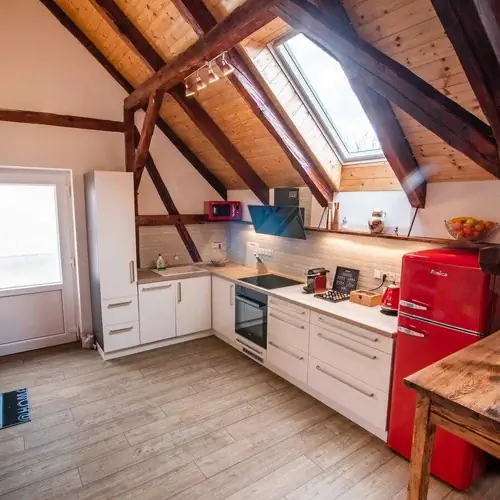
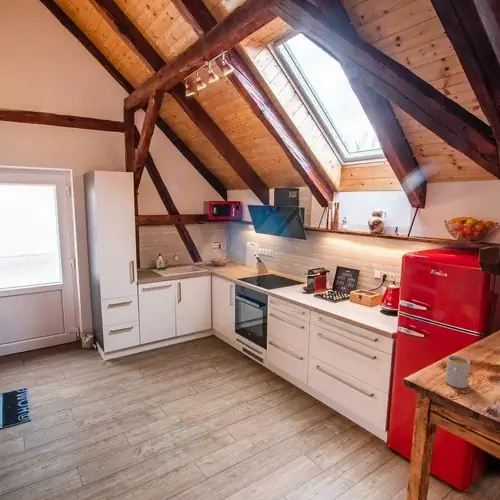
+ mug [444,355,471,389]
